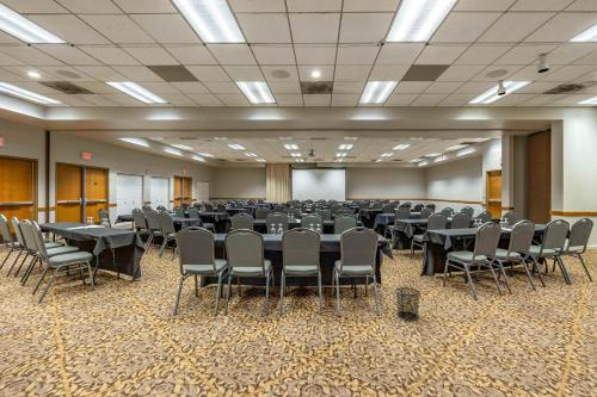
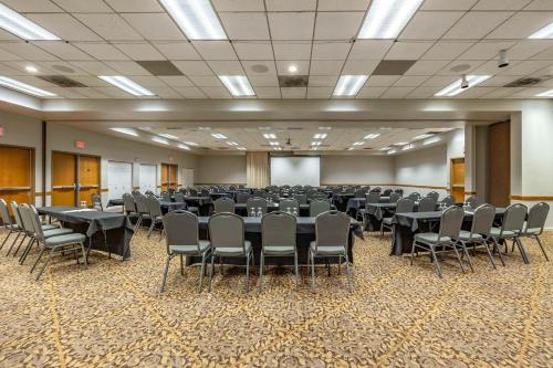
- waste bin [394,286,421,322]
